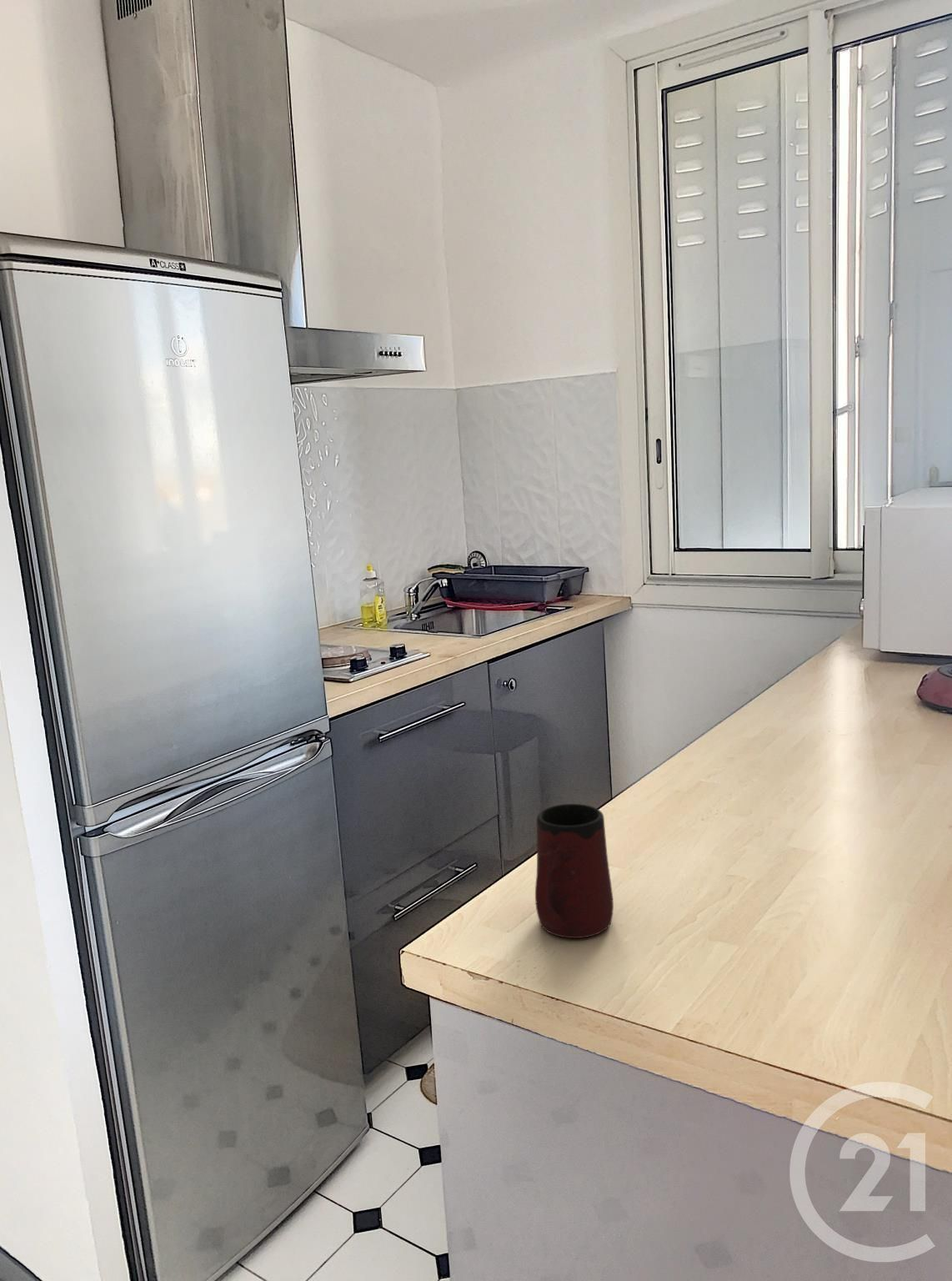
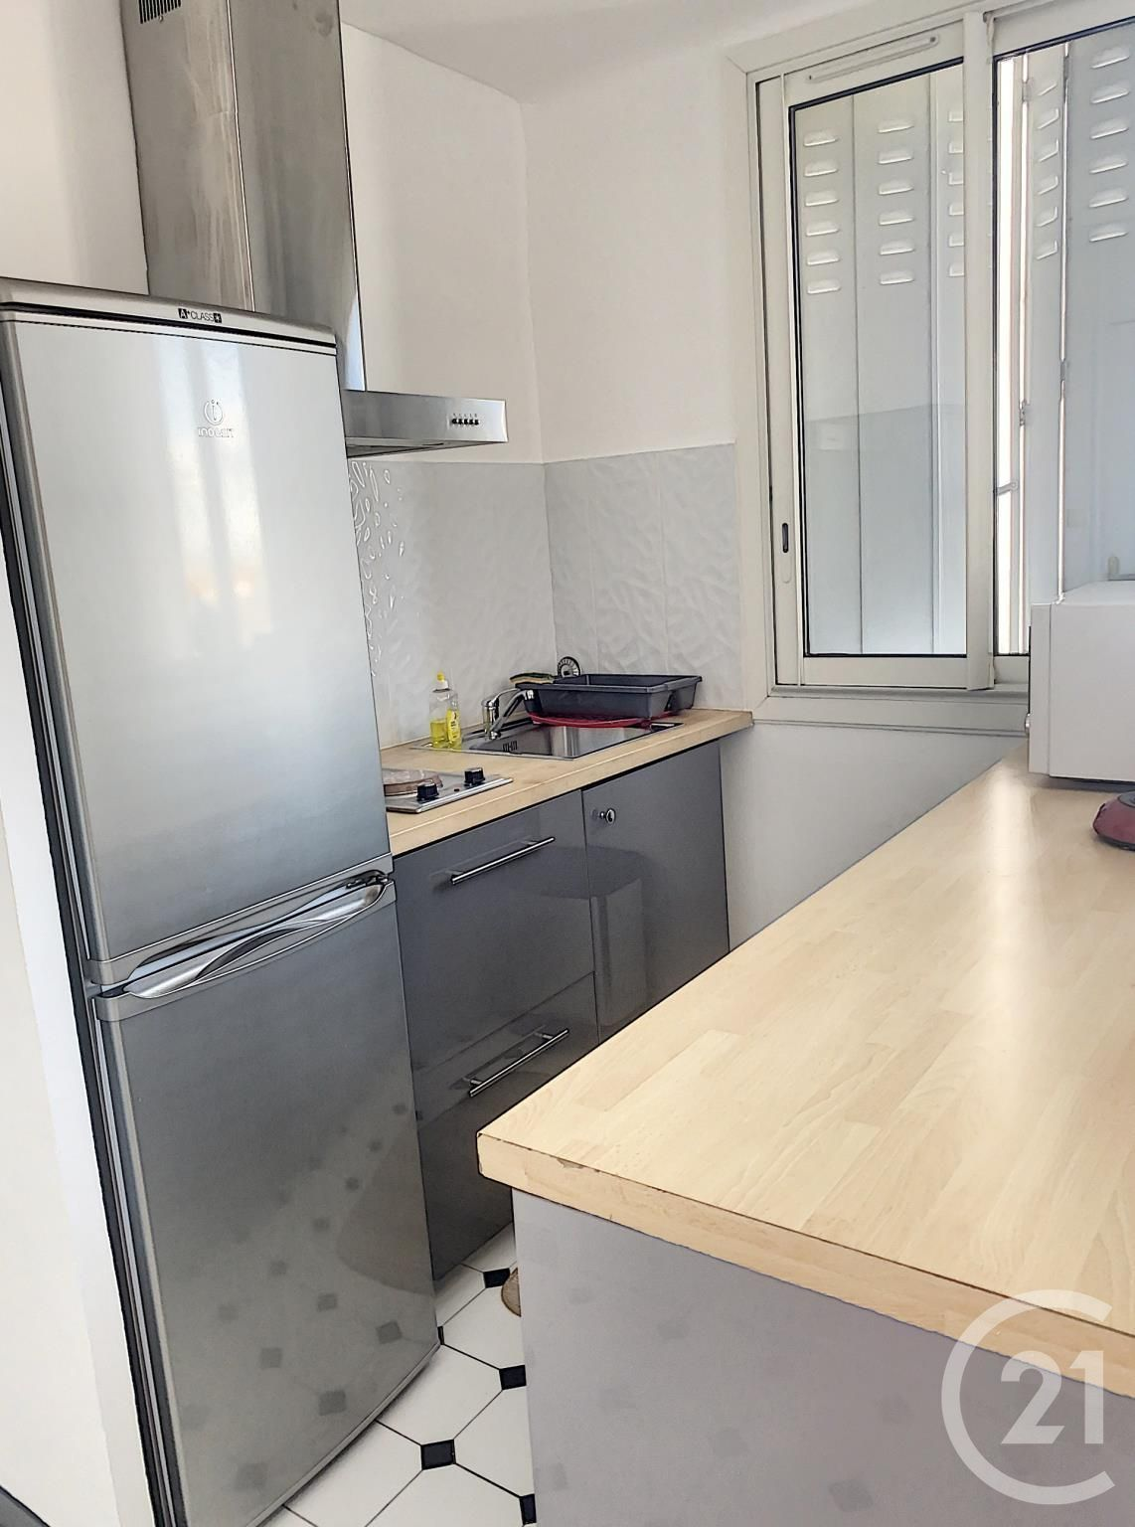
- mug [534,803,614,939]
